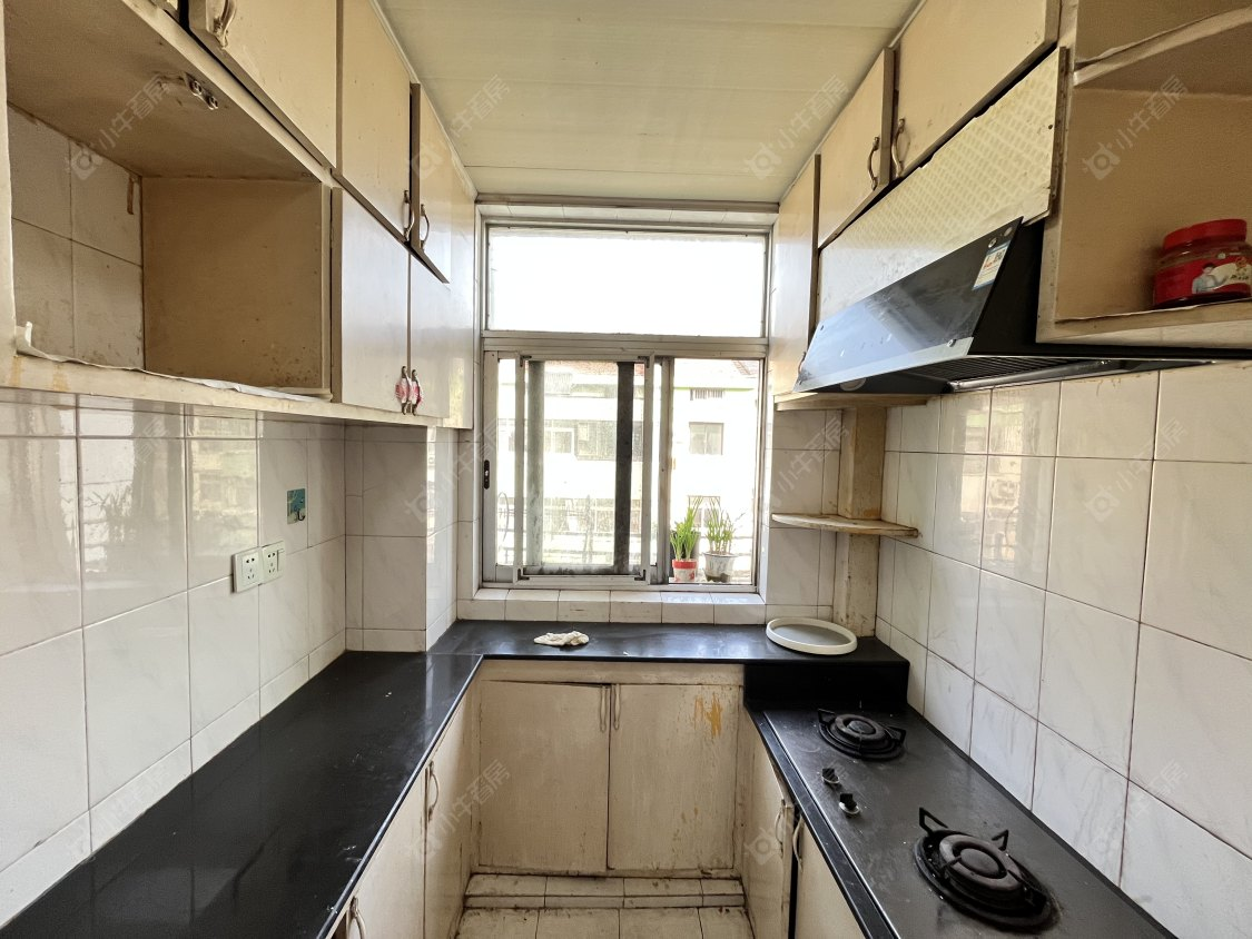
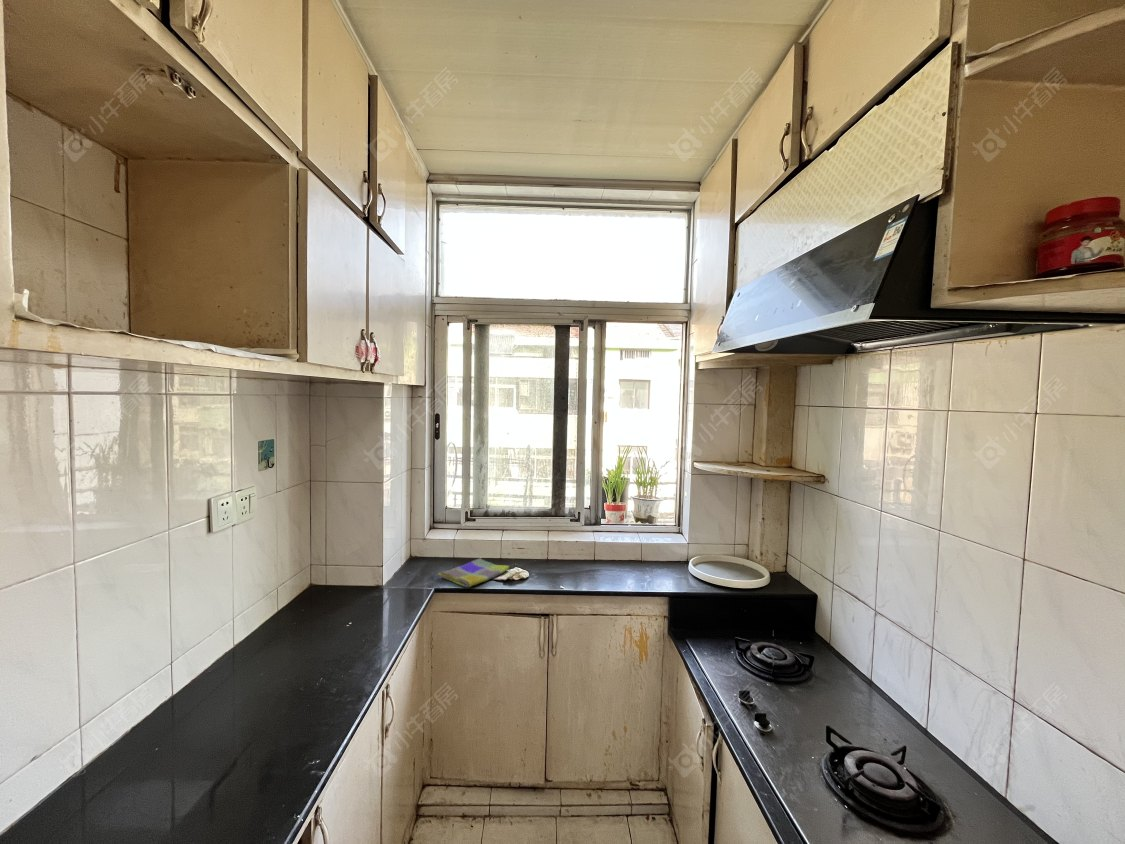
+ dish towel [437,558,510,588]
